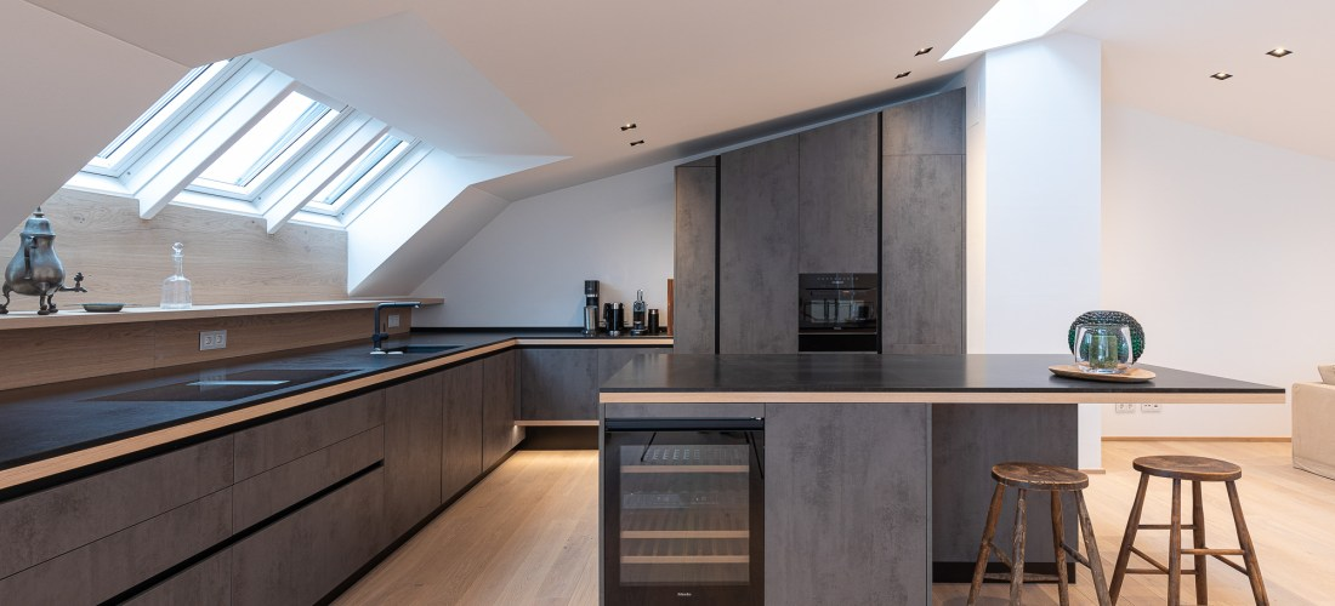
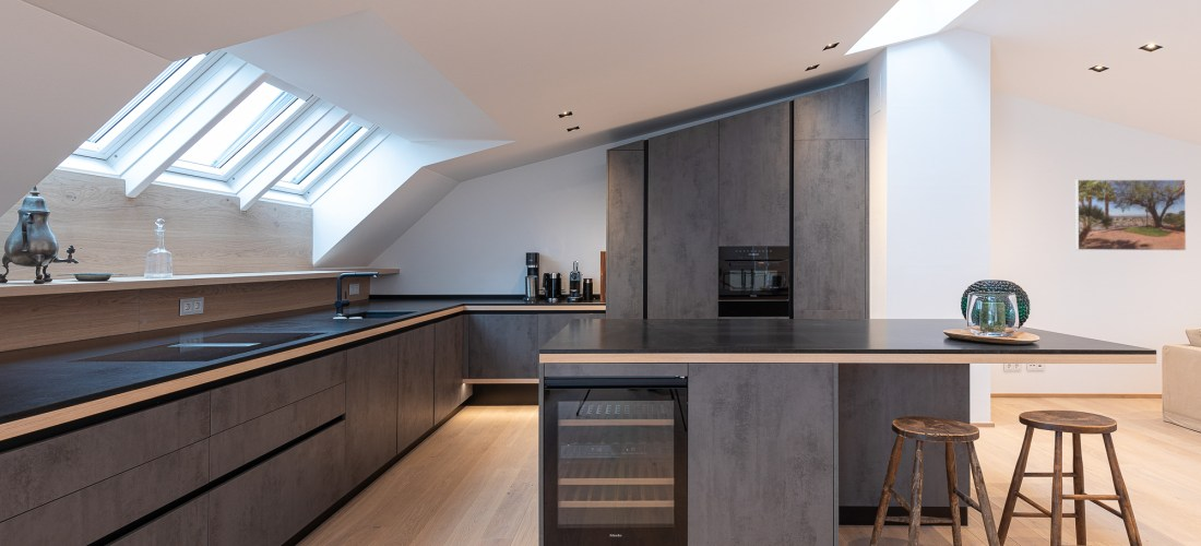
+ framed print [1074,178,1187,251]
